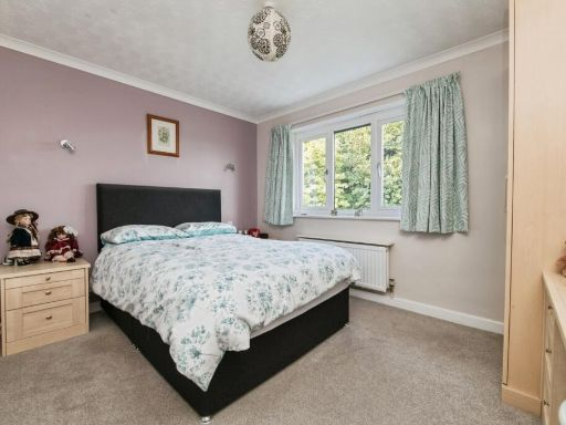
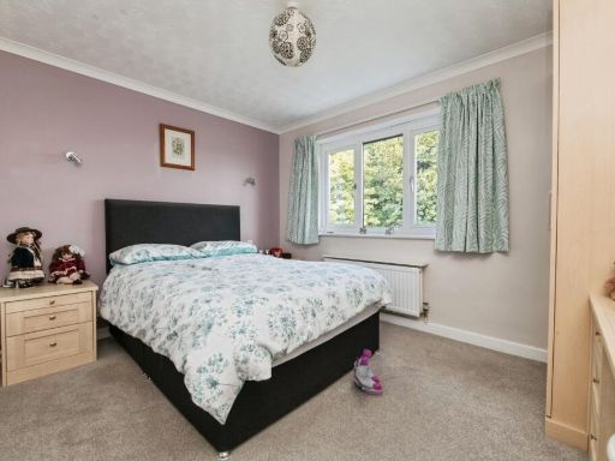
+ boots [352,348,384,395]
